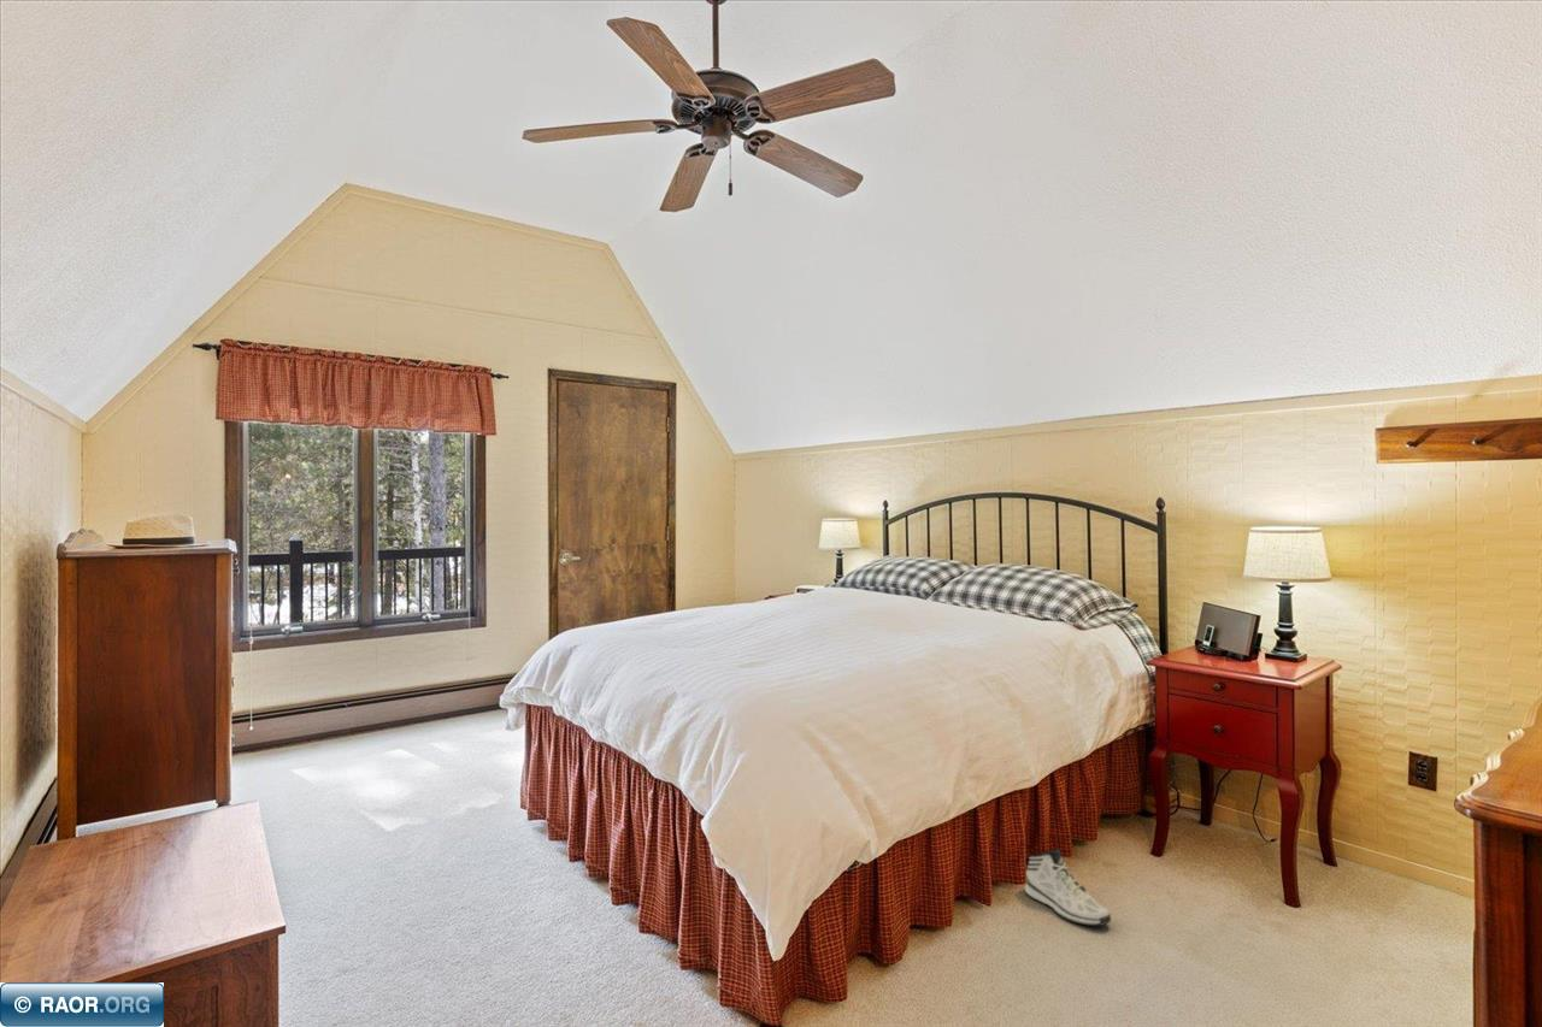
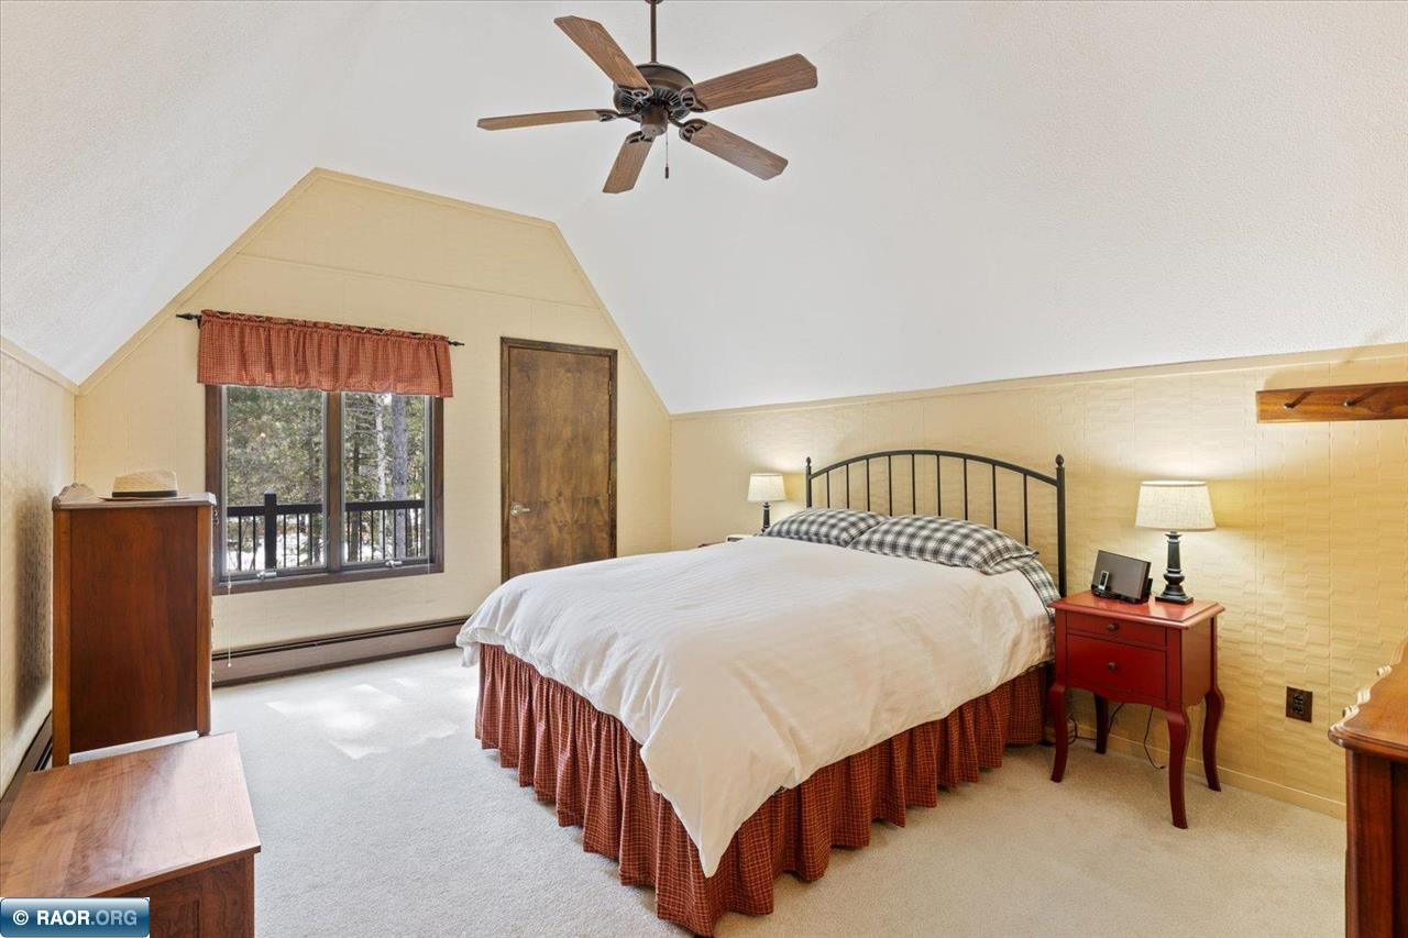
- sneaker [1024,848,1112,927]
